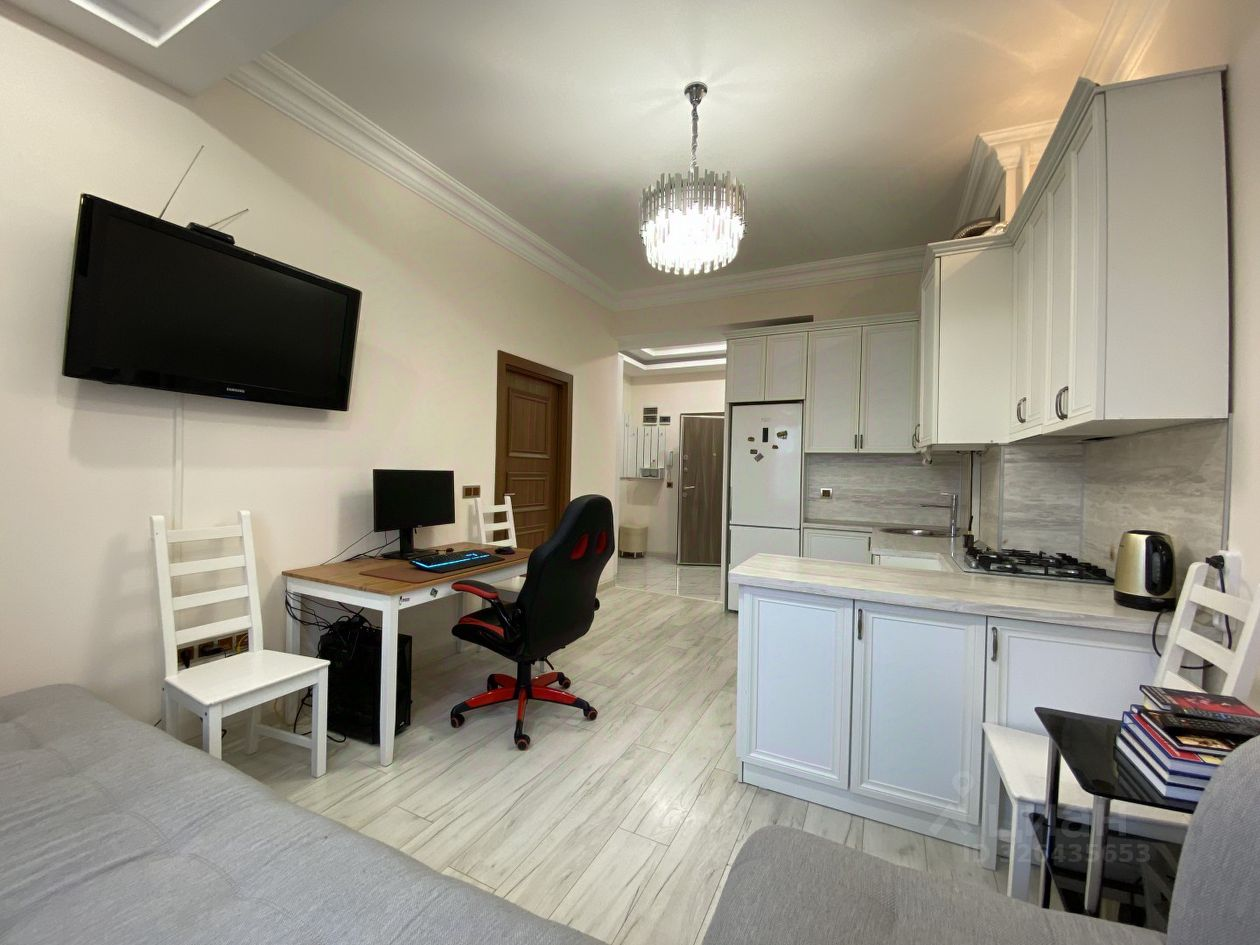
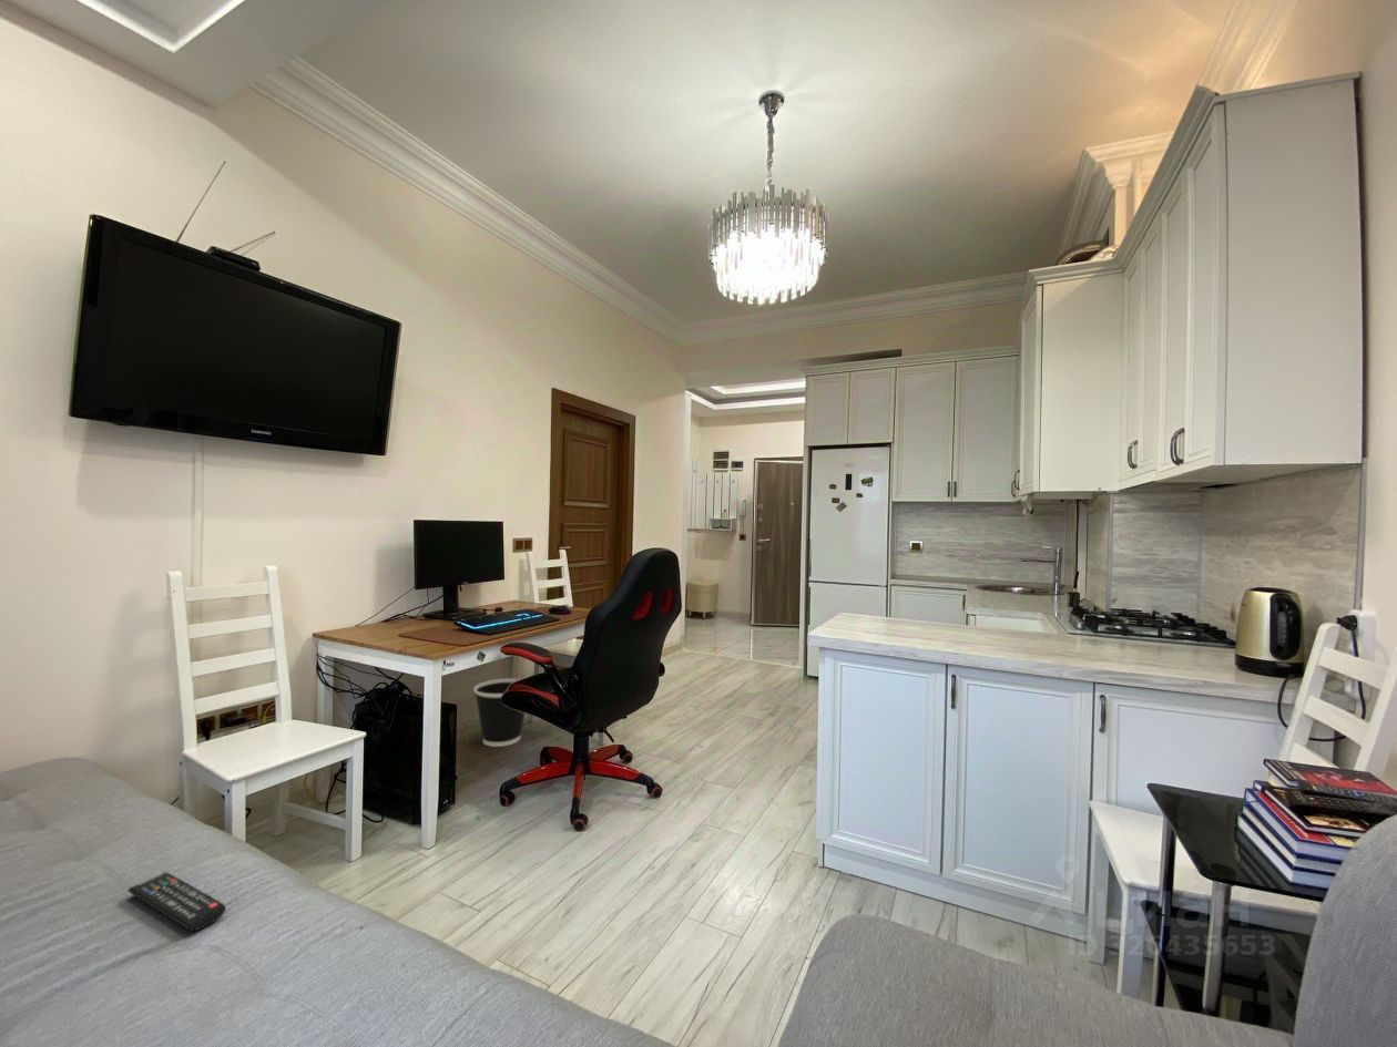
+ remote control [126,871,227,932]
+ wastebasket [472,677,526,748]
